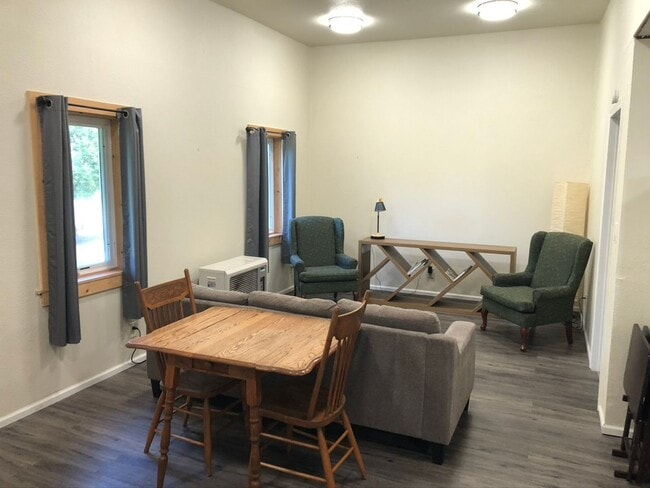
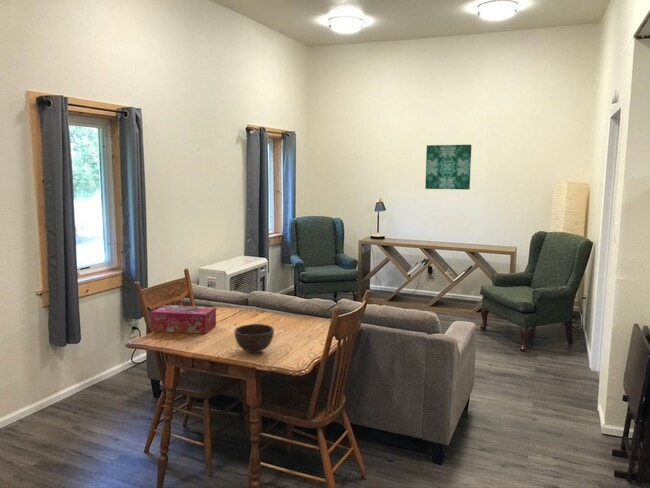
+ bowl [234,323,275,354]
+ tissue box [150,304,217,335]
+ wall art [424,144,472,190]
